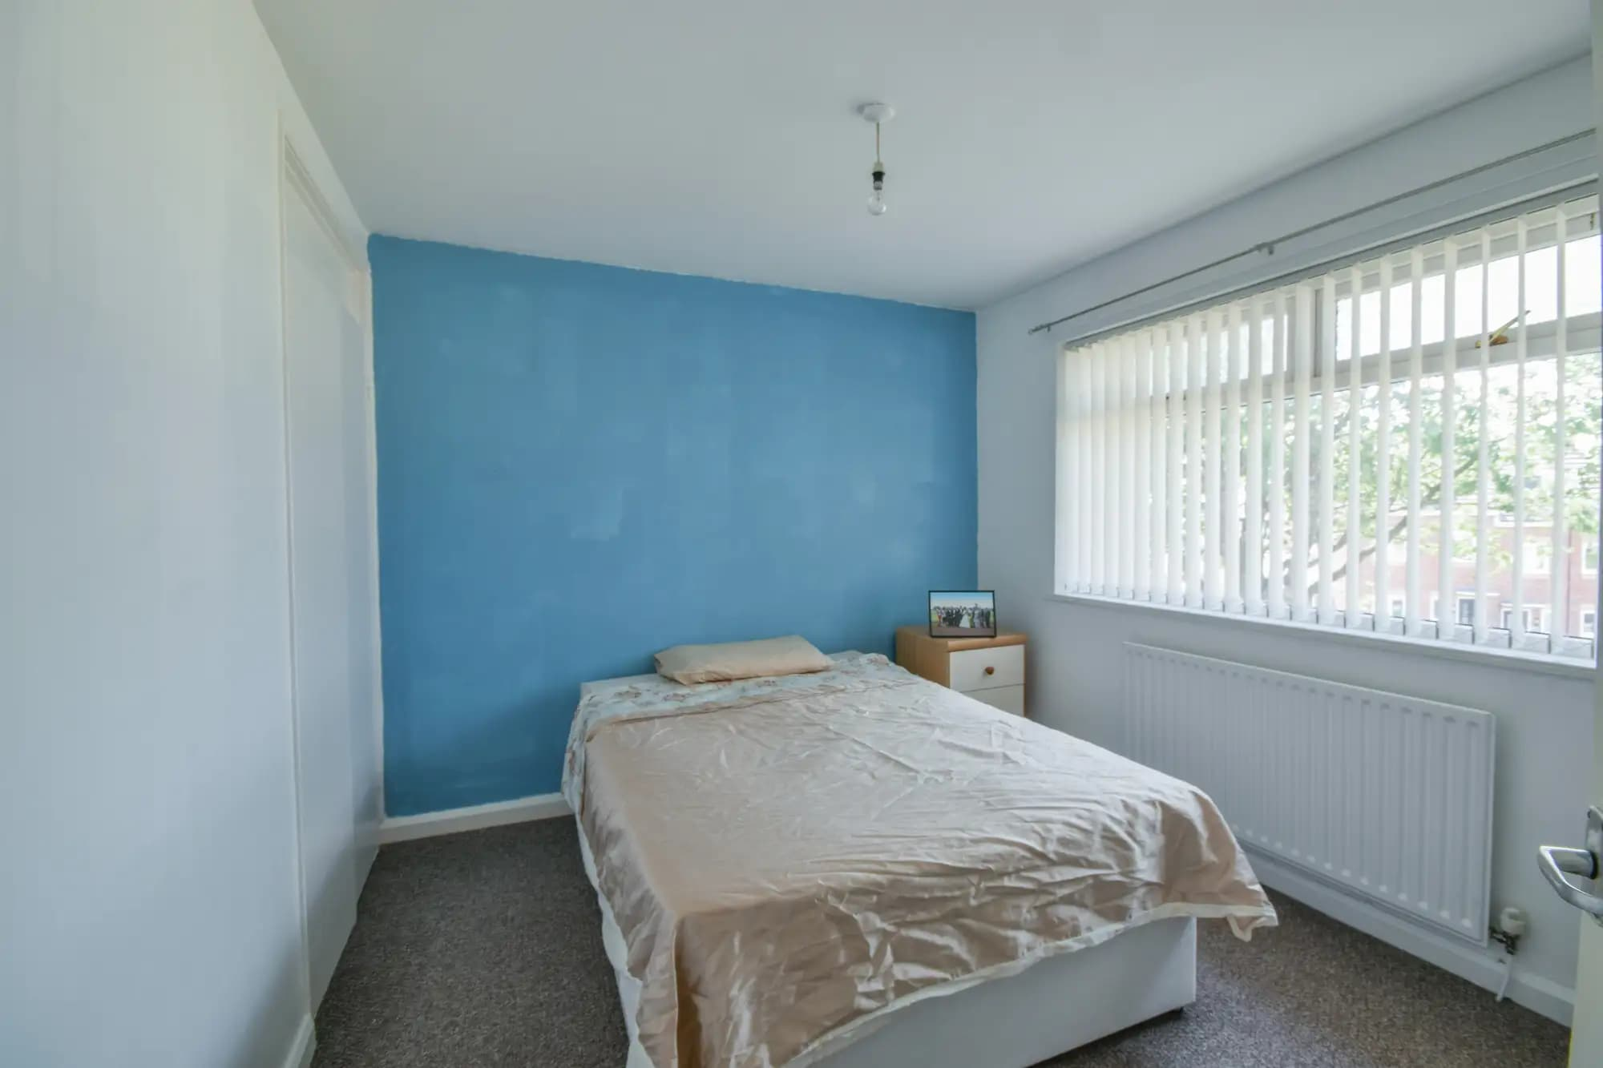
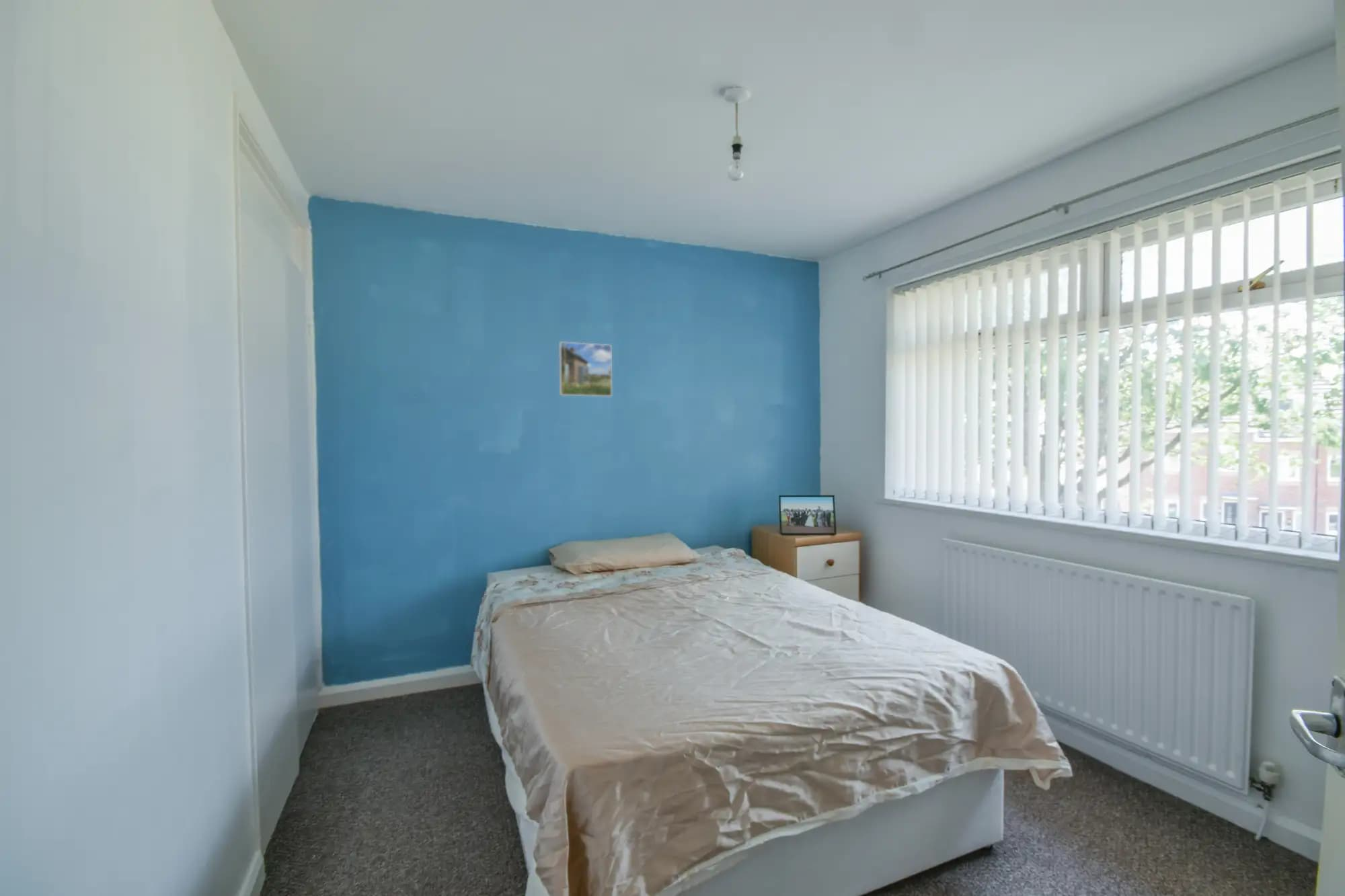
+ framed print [558,341,613,397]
